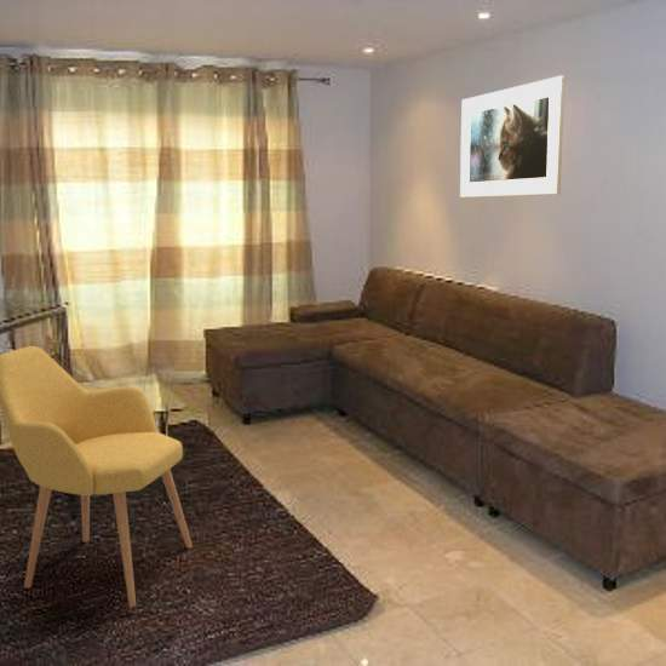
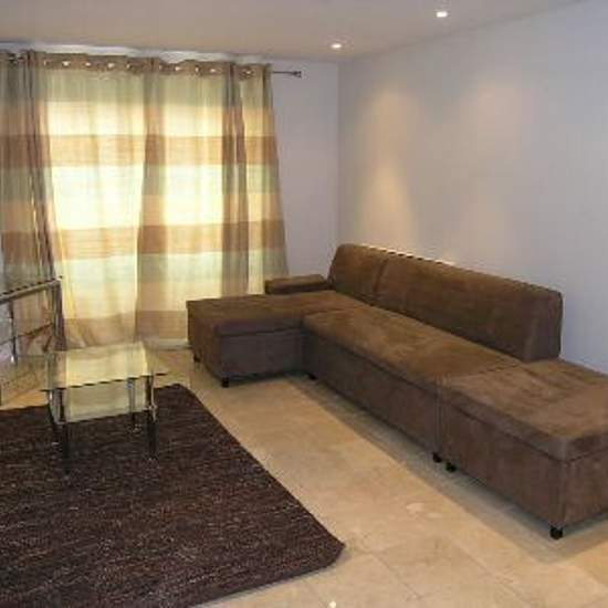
- chair [0,345,194,609]
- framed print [459,74,565,199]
